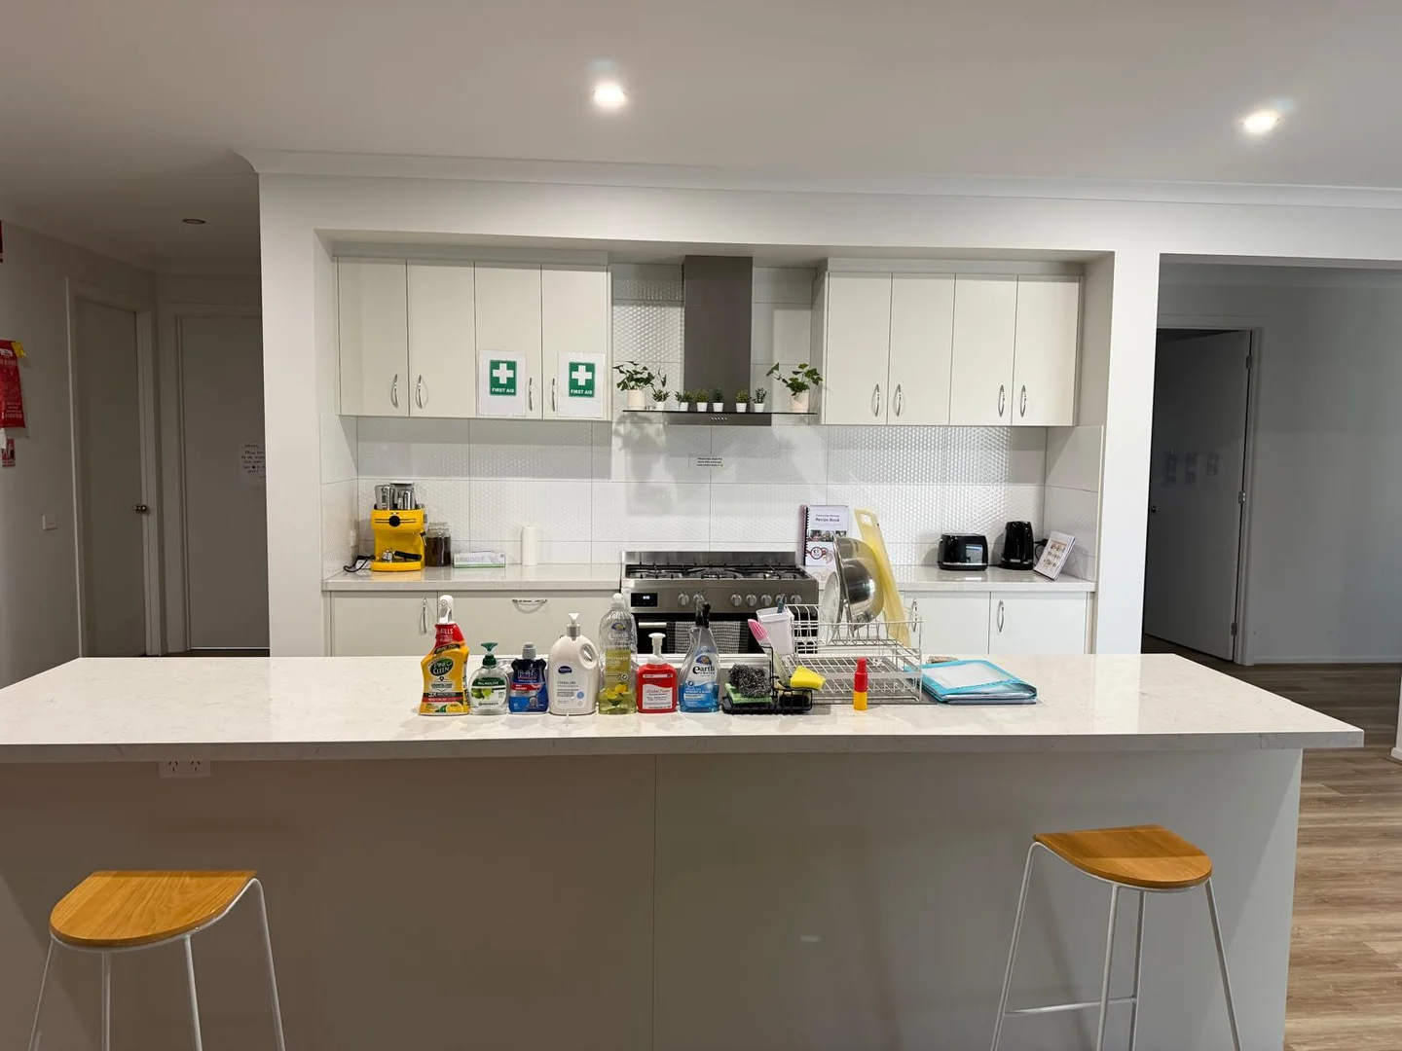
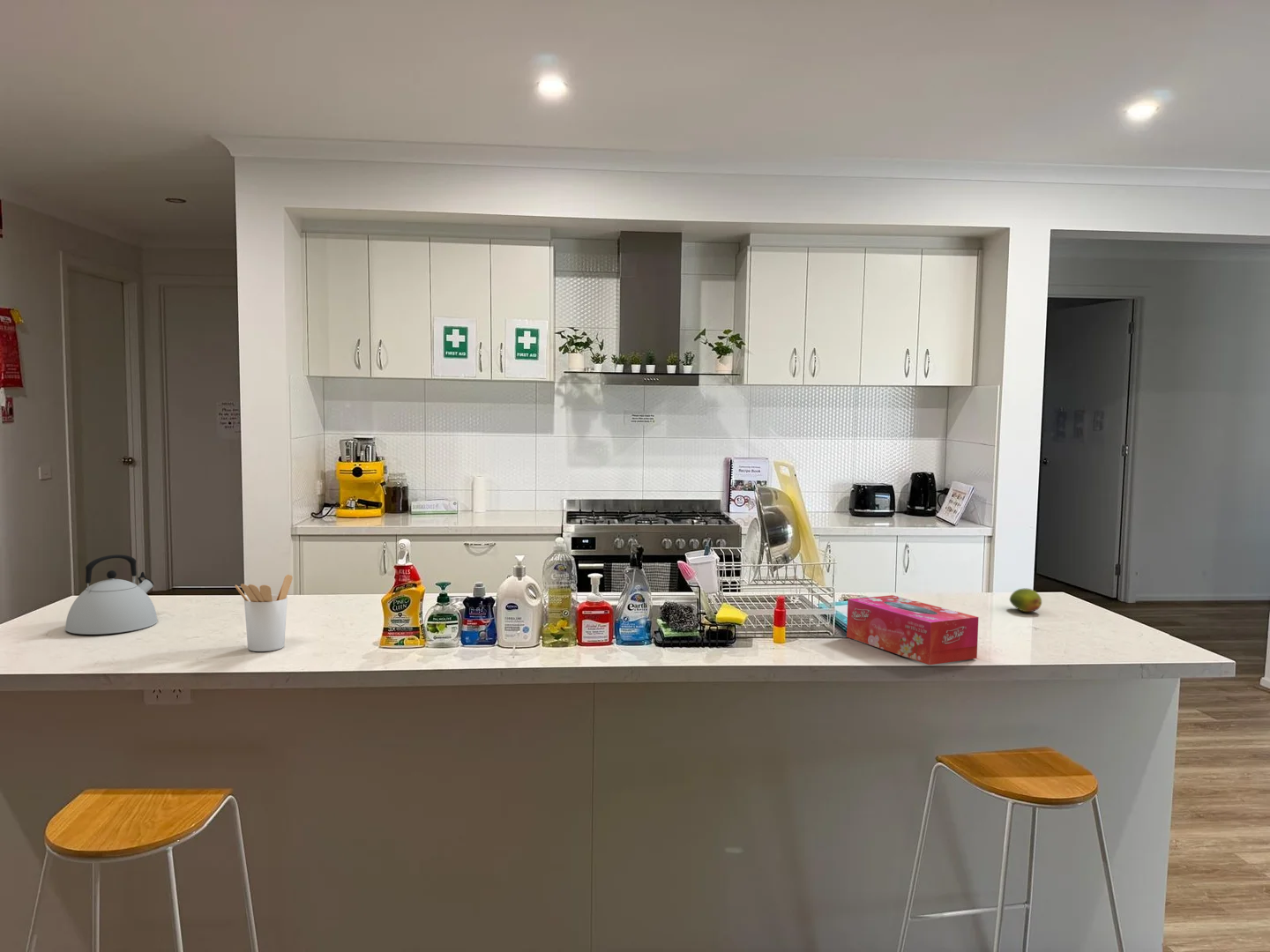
+ kettle [64,554,159,636]
+ utensil holder [235,574,293,652]
+ fruit [1009,587,1042,613]
+ tissue box [846,594,980,666]
